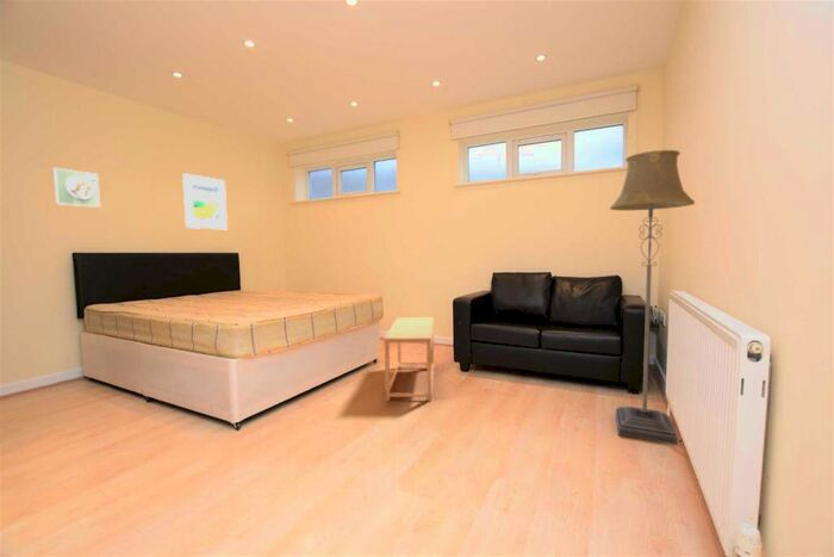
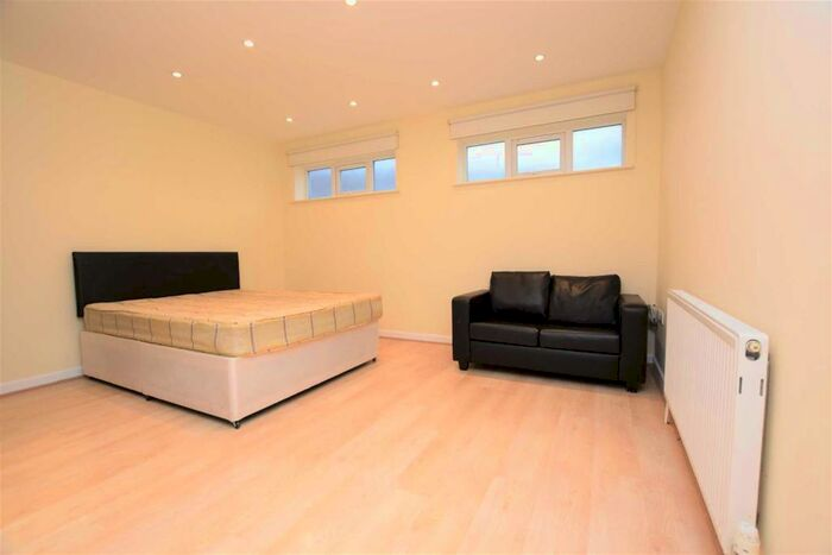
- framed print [52,167,101,209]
- side table [382,317,435,402]
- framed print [181,172,229,230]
- floor lamp [609,149,696,446]
